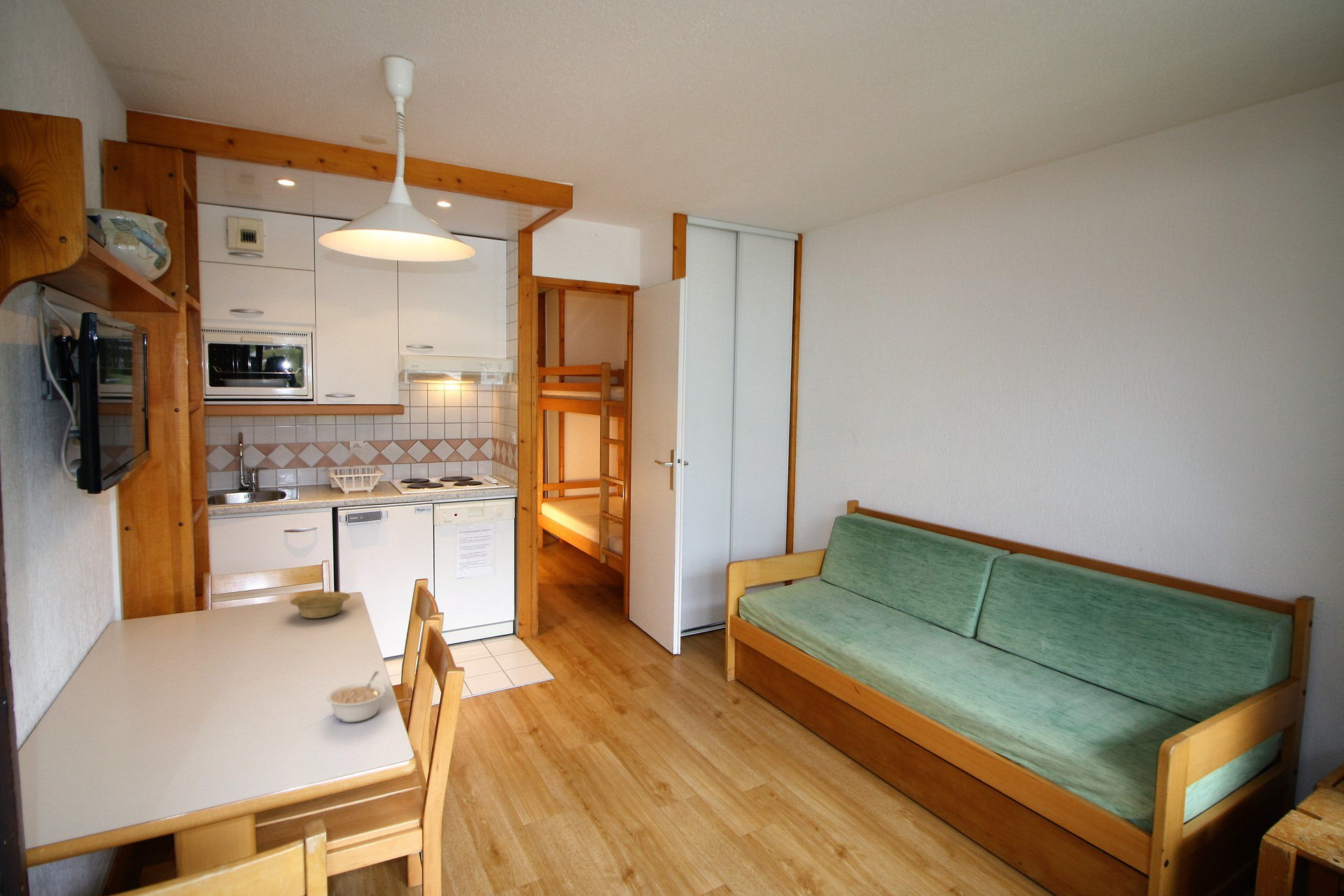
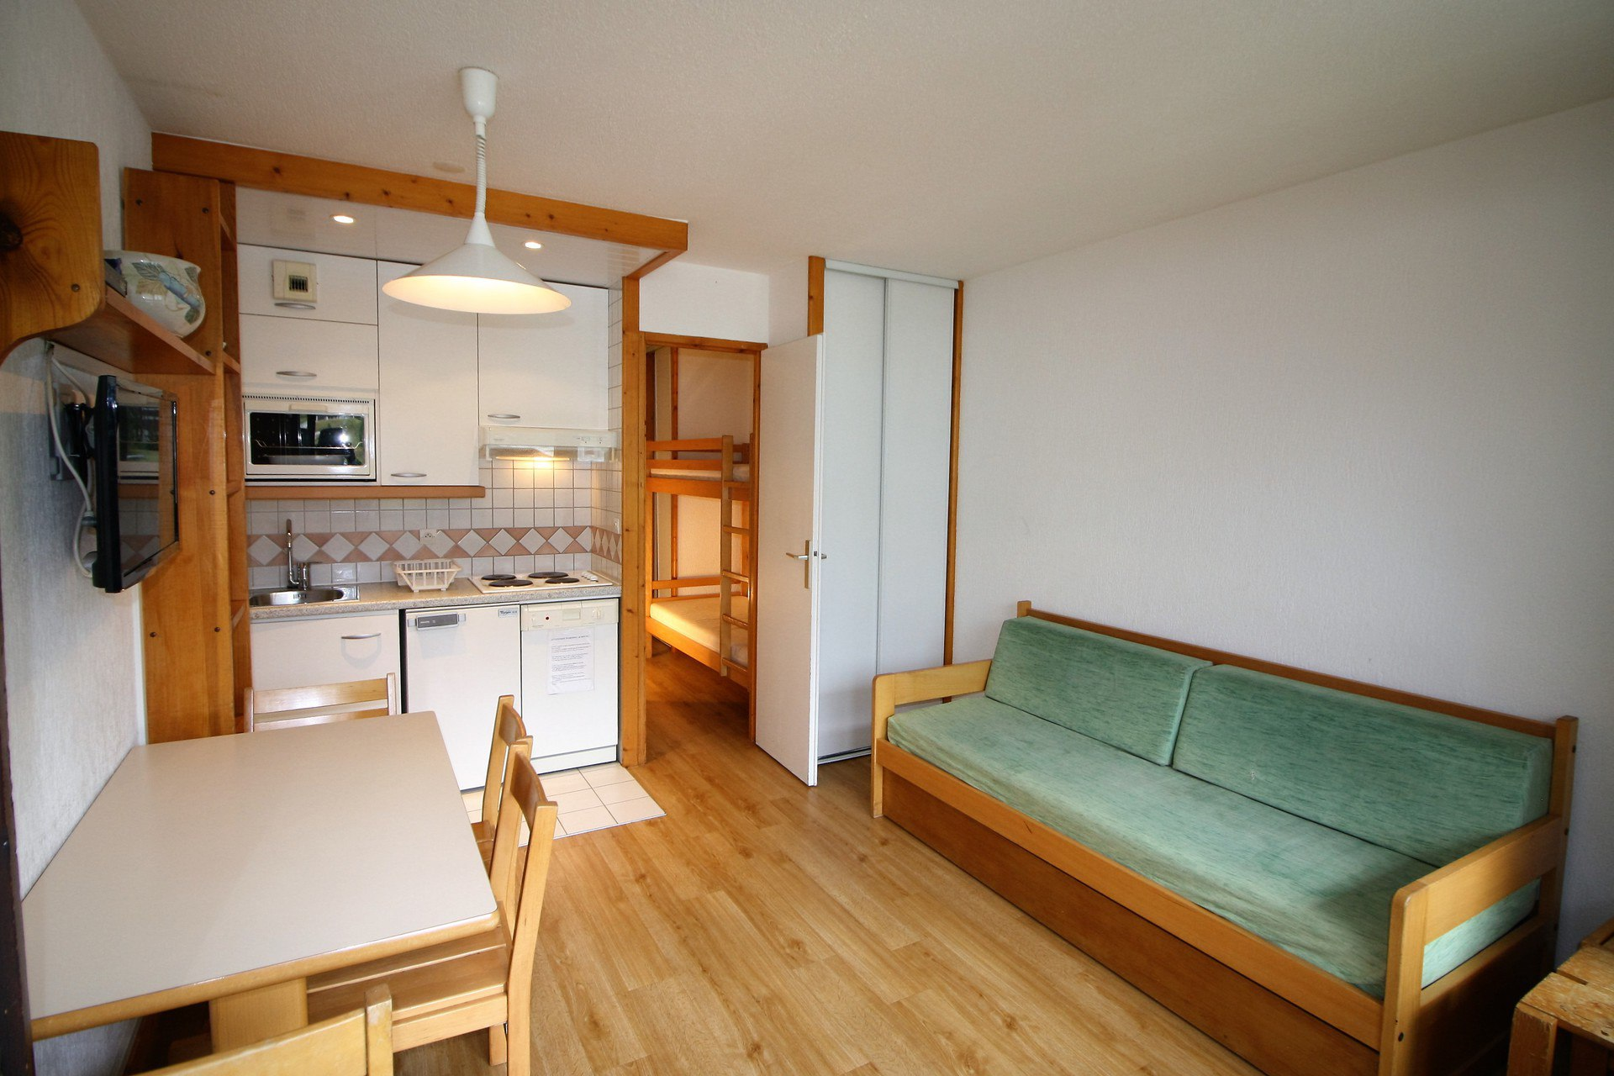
- legume [325,671,388,723]
- bowl [289,591,351,619]
